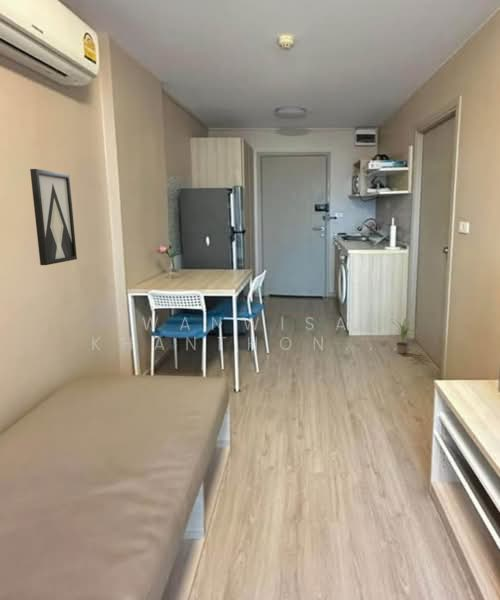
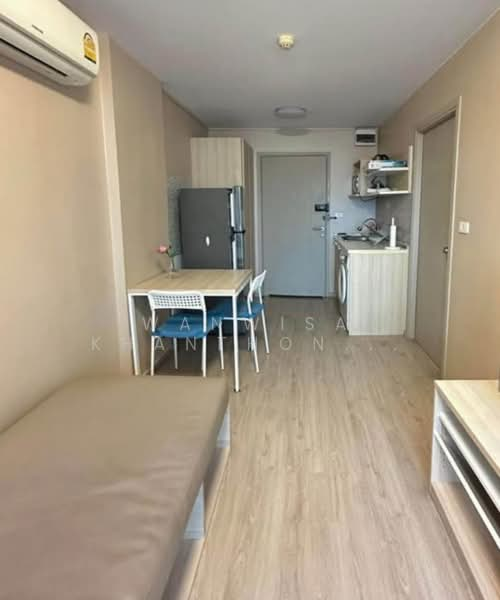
- wall art [29,168,78,266]
- potted plant [390,317,419,355]
